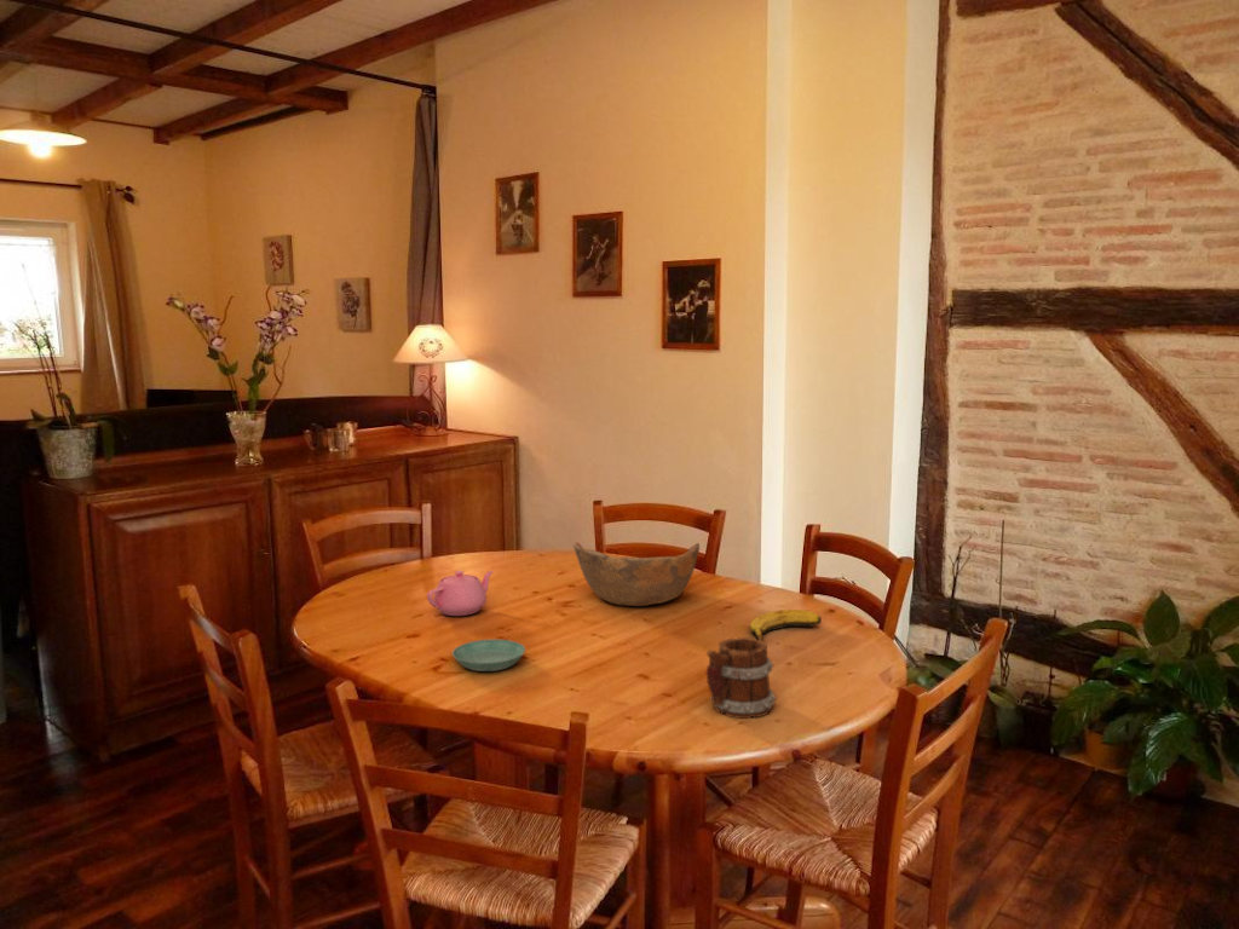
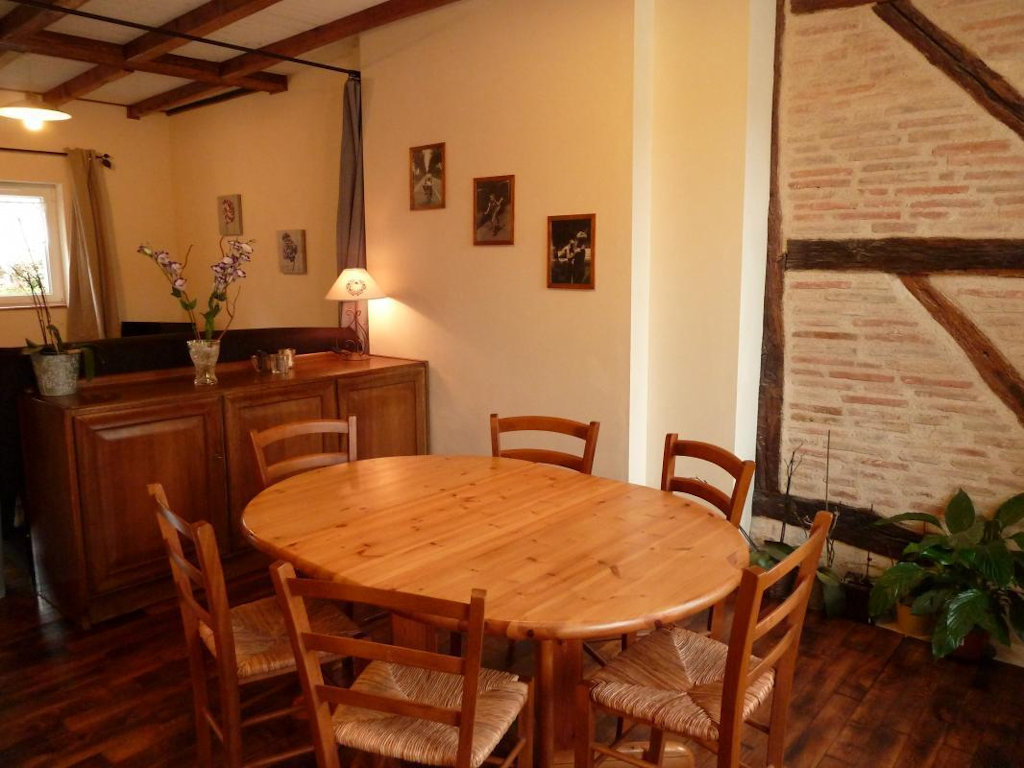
- mug [705,636,777,720]
- banana [749,608,823,642]
- bowl [572,541,701,607]
- teapot [426,570,495,617]
- saucer [451,639,526,673]
